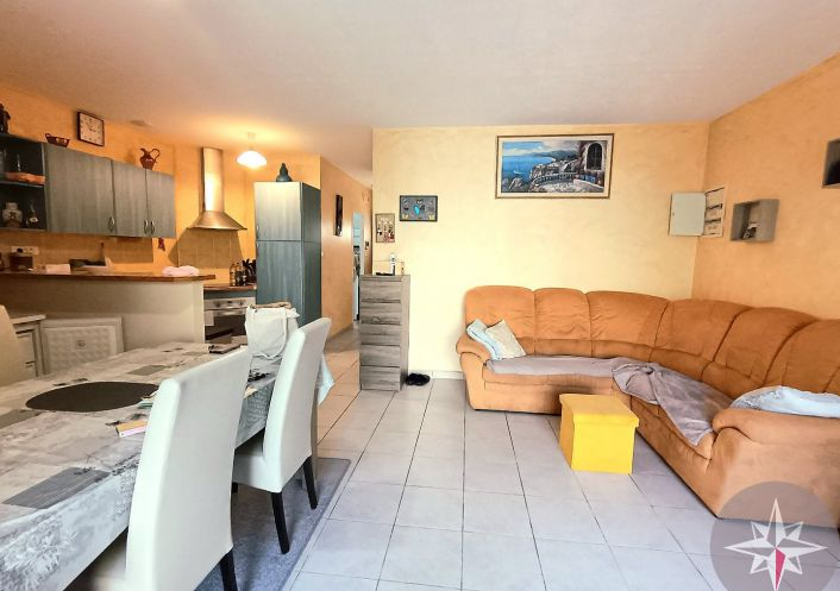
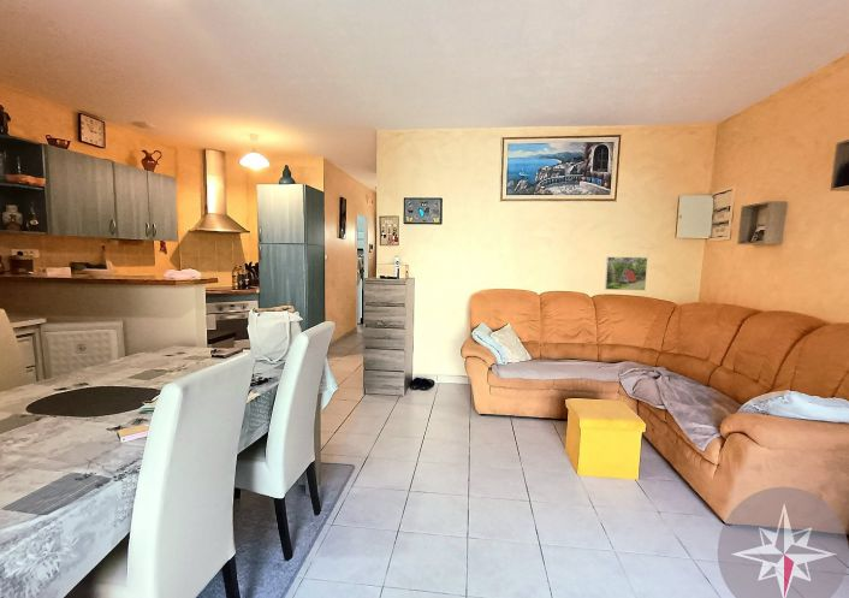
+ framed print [604,256,648,291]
